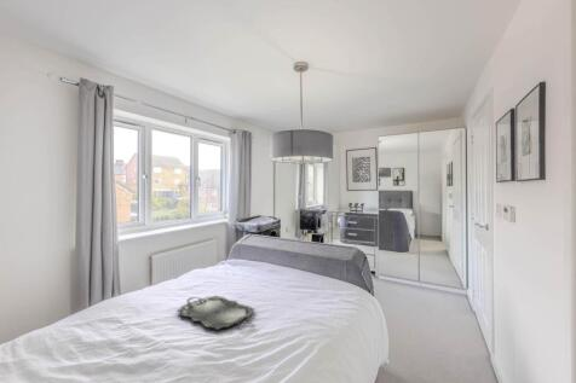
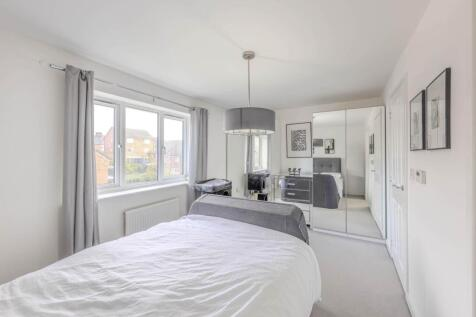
- serving tray [175,295,255,331]
